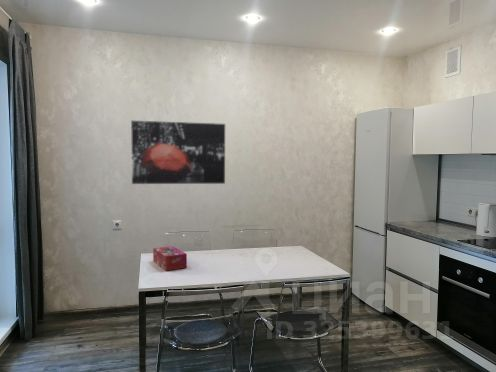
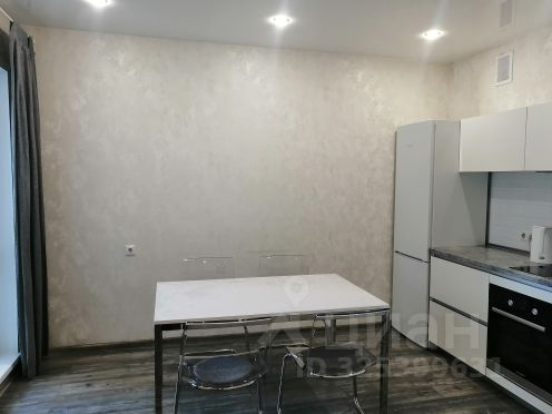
- wall art [130,120,226,185]
- tissue box [152,245,188,272]
